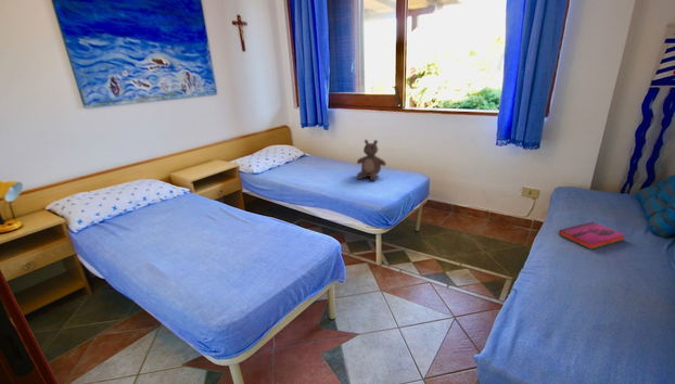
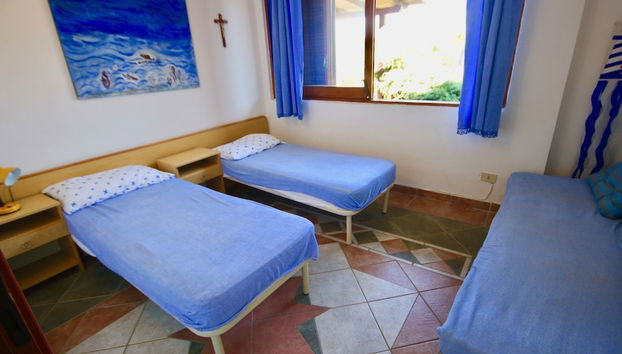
- hardback book [558,221,626,251]
- teddy bear [356,139,387,181]
